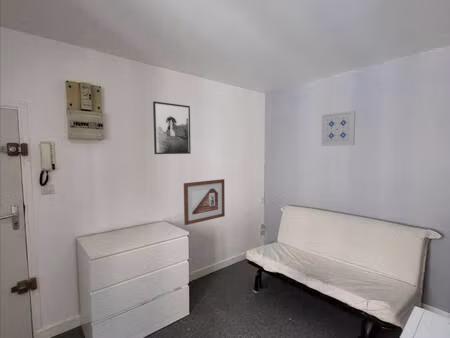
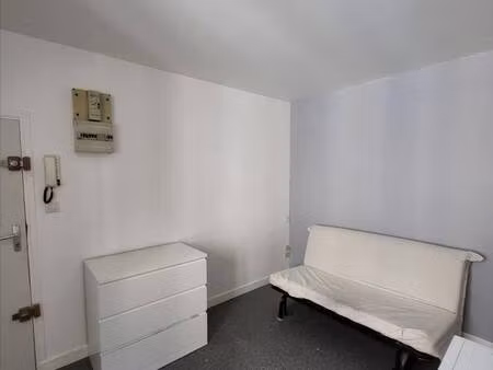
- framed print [152,100,192,155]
- wall art [320,110,357,147]
- picture frame [183,178,226,226]
